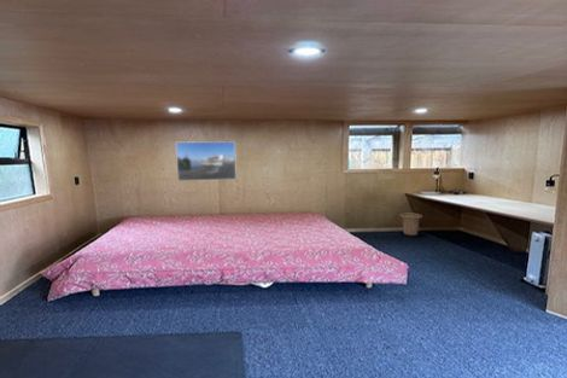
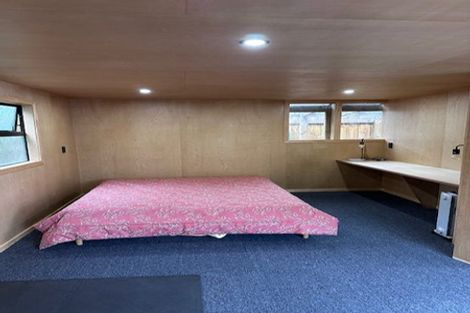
- basket [399,211,423,237]
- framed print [175,140,238,182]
